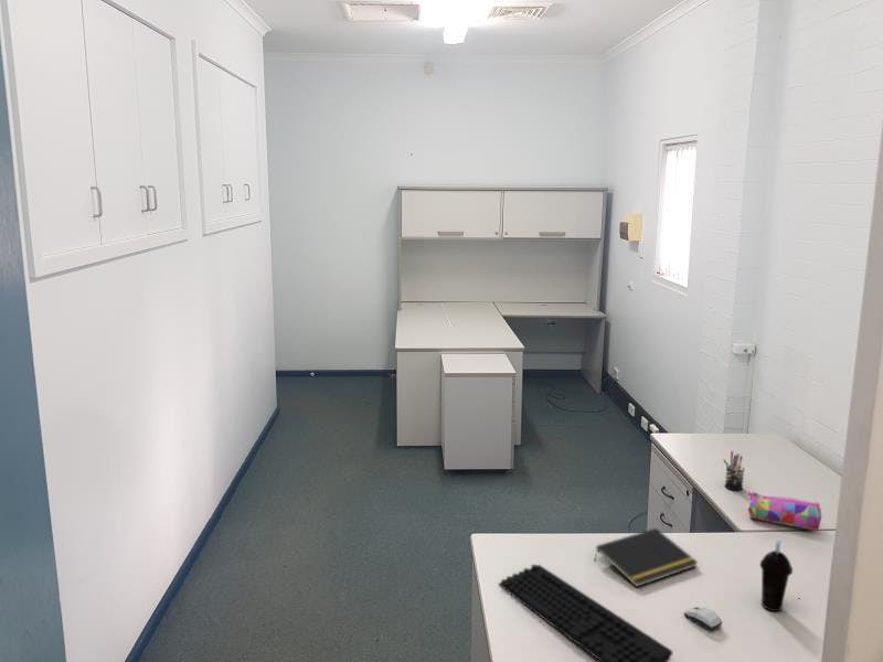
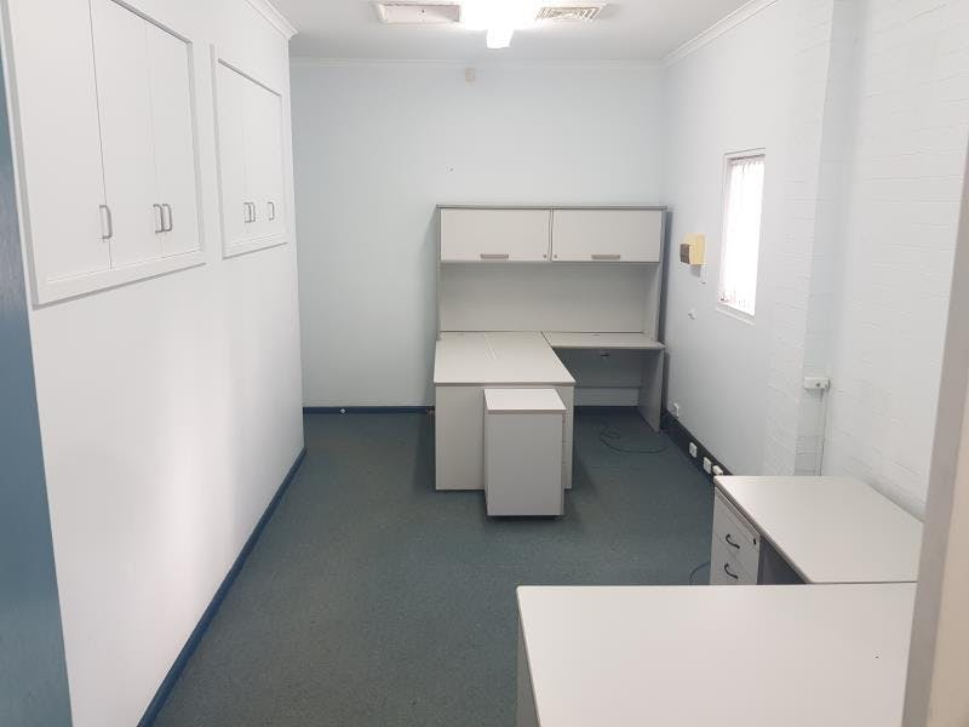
- pencil case [747,489,822,531]
- pen holder [722,450,745,492]
- cup [758,538,794,612]
- keyboard [498,564,673,662]
- notepad [594,527,700,588]
- computer mouse [683,606,723,632]
